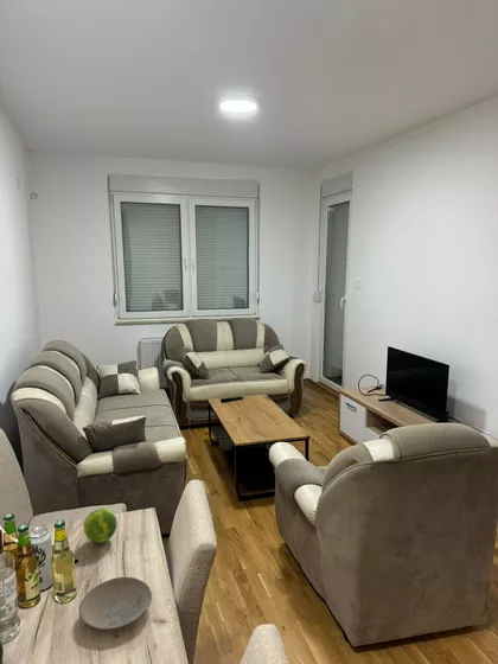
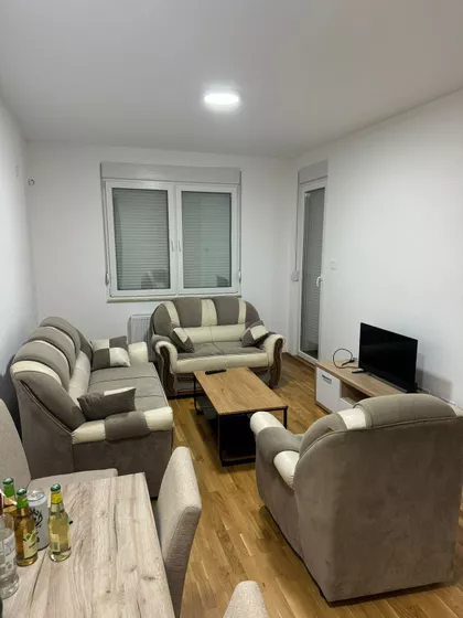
- plate [78,576,153,631]
- fruit [83,507,119,544]
